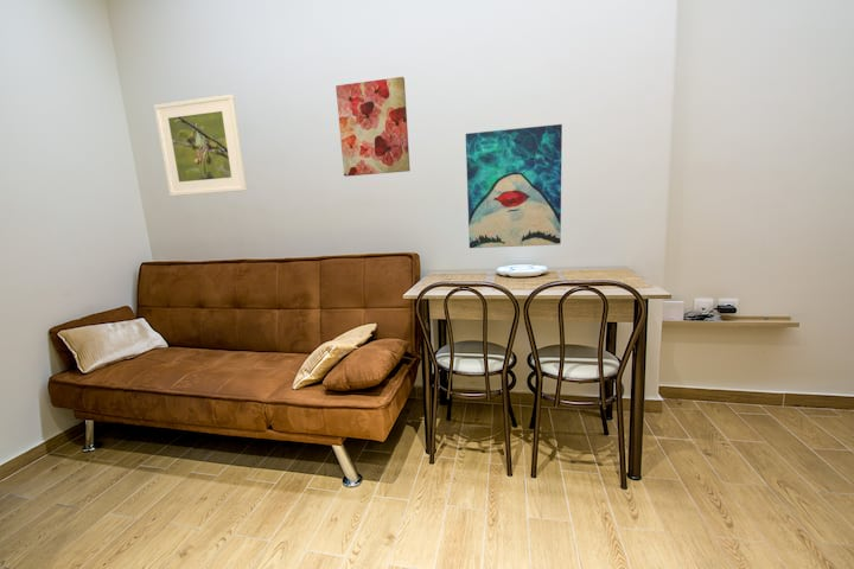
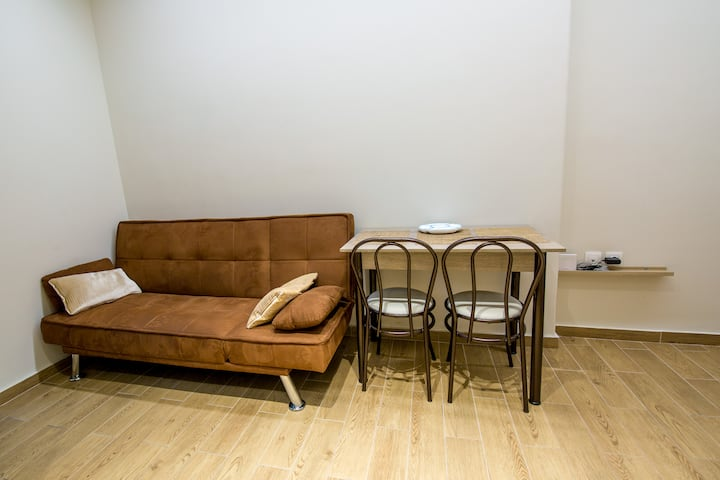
- wall art [334,76,412,178]
- wall art [465,123,563,249]
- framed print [153,94,248,198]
